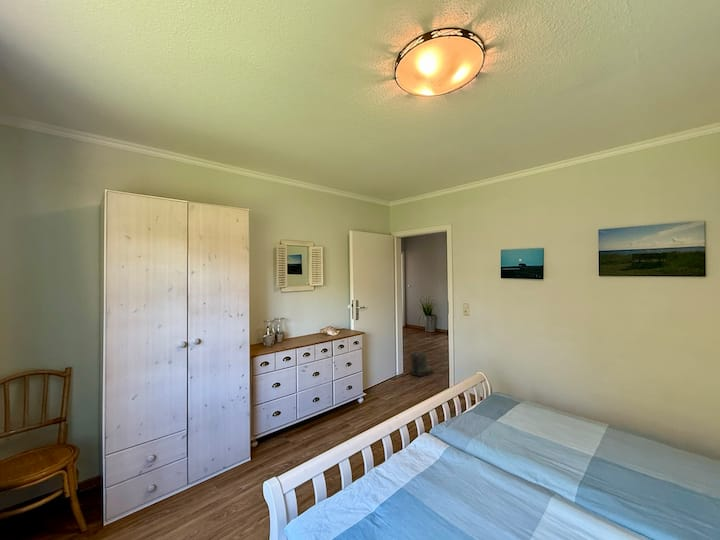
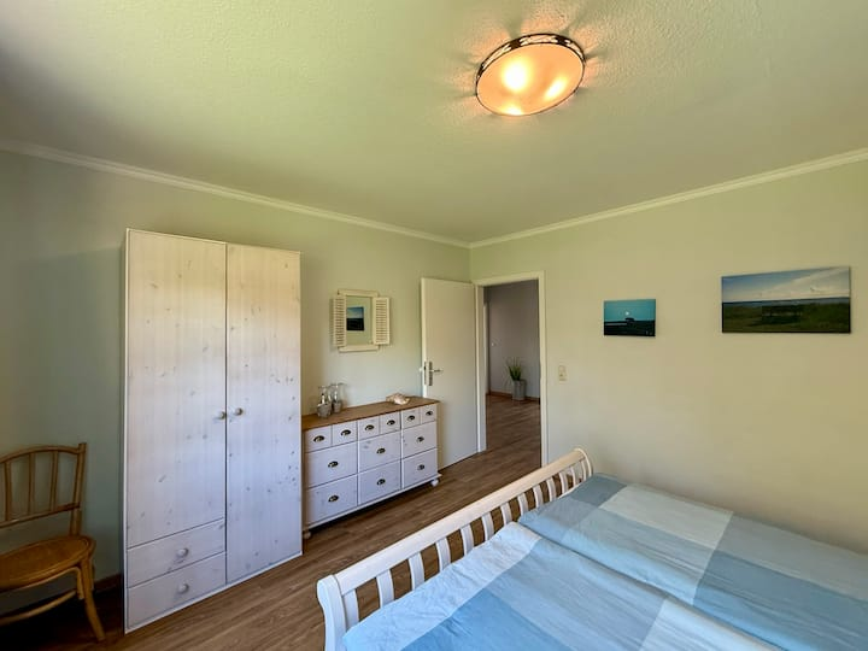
- boots [409,350,434,377]
